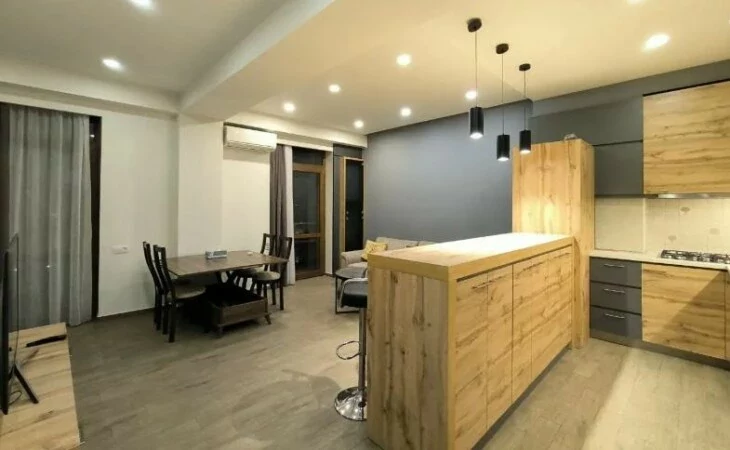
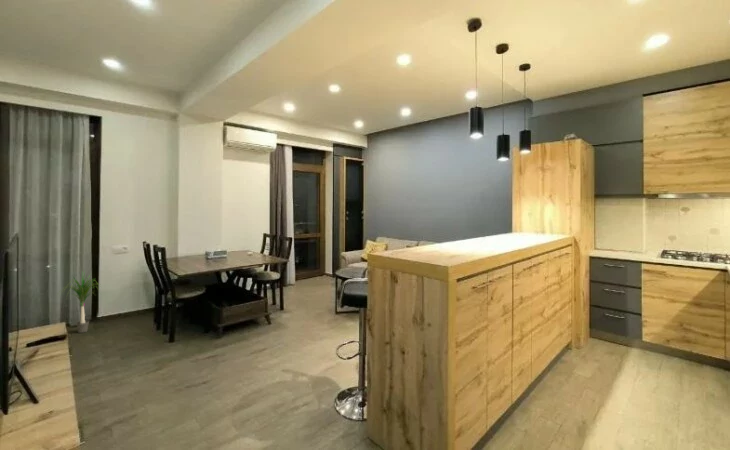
+ potted plant [55,270,102,334]
